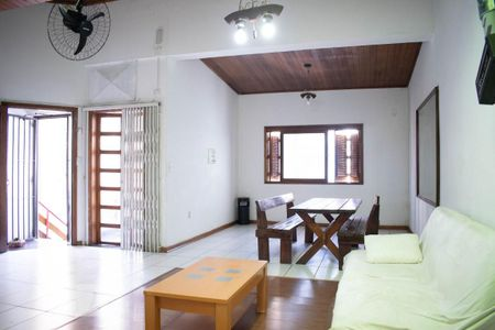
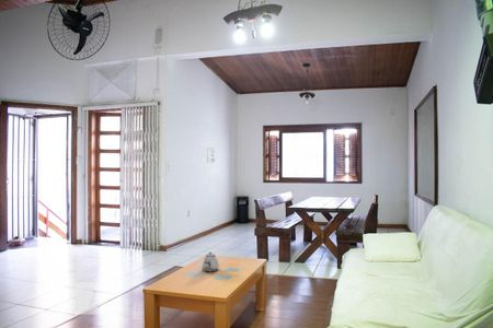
+ teapot [200,251,220,273]
